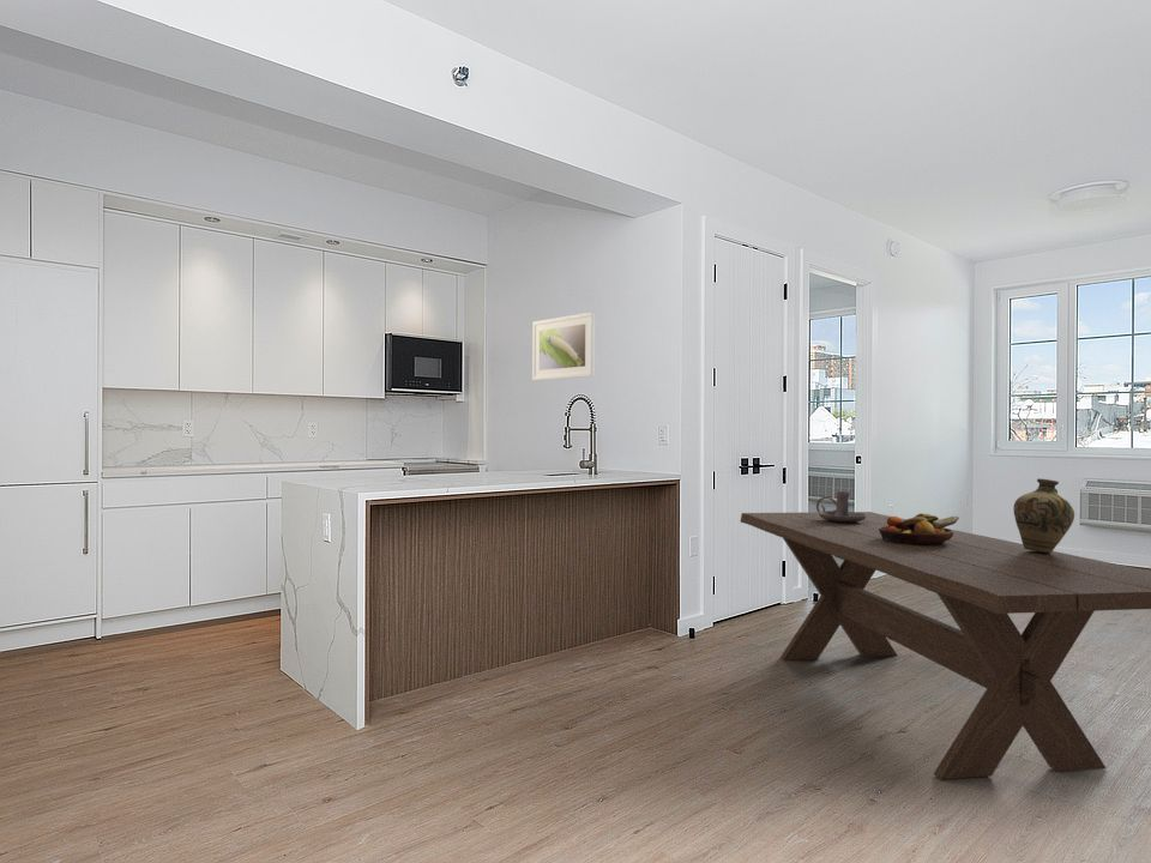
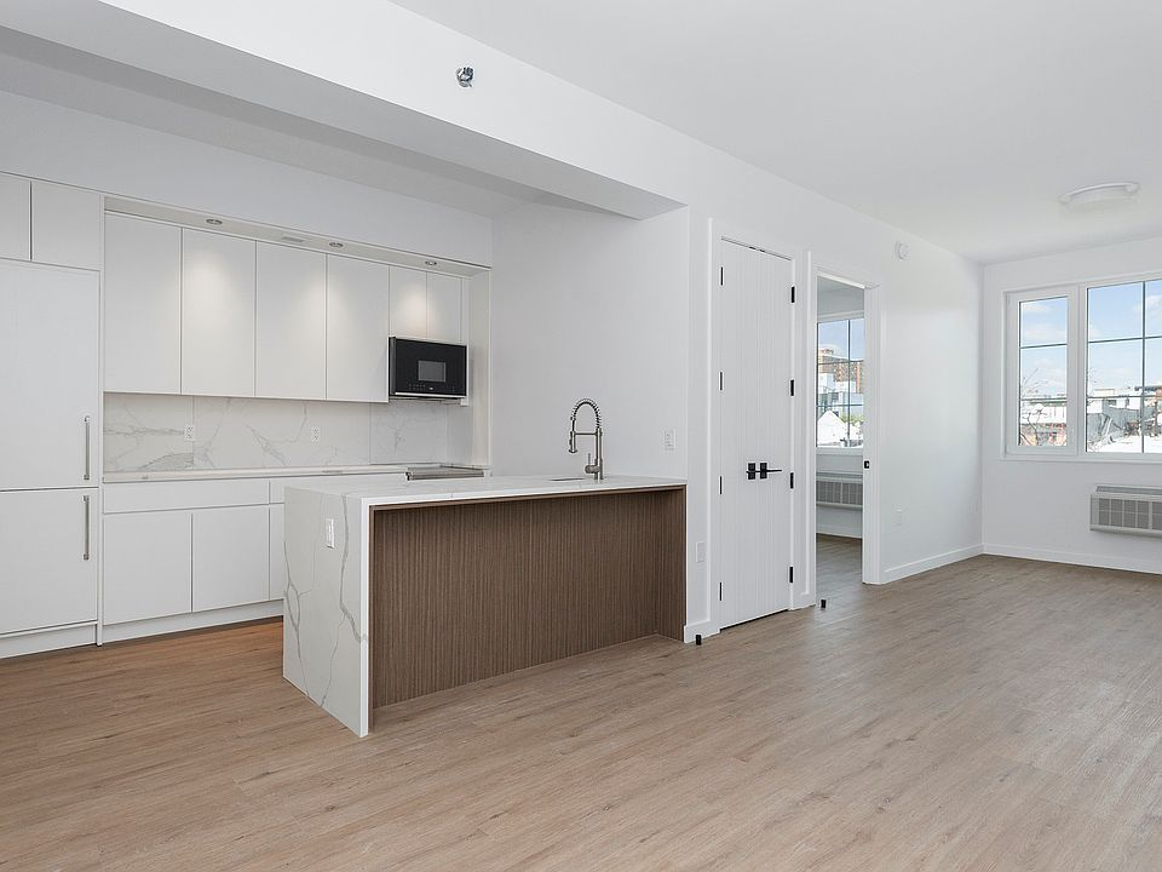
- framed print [531,310,596,381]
- dining table [740,511,1151,780]
- fruit bowl [879,512,960,545]
- candle holder [815,490,867,523]
- jug [1012,477,1075,553]
